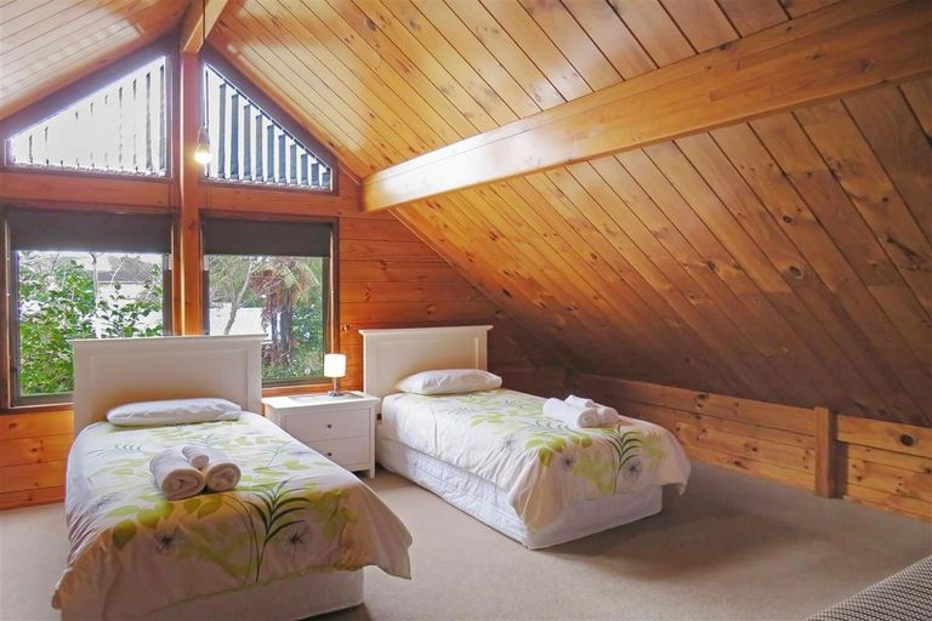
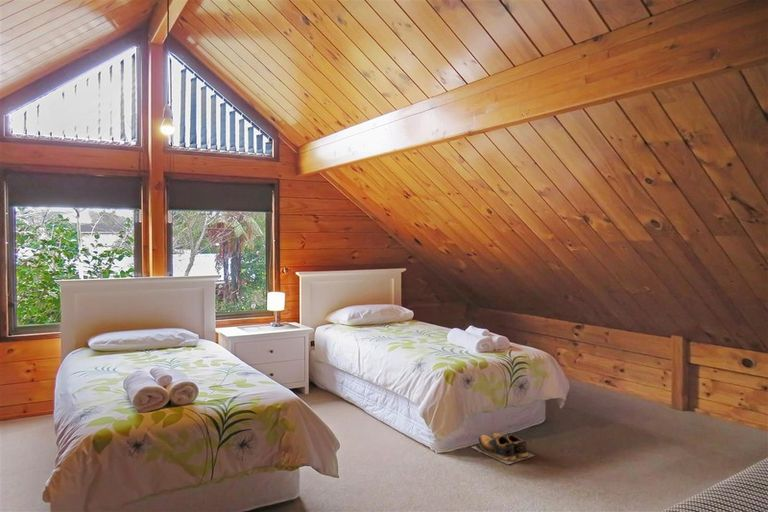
+ shoes [471,432,536,465]
